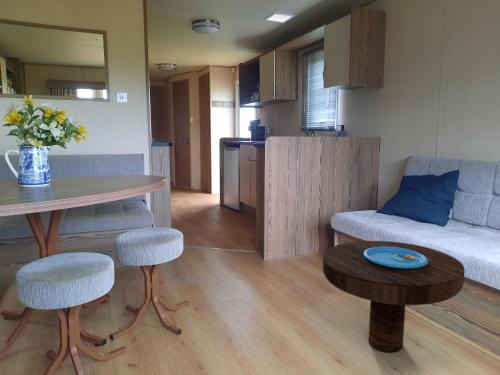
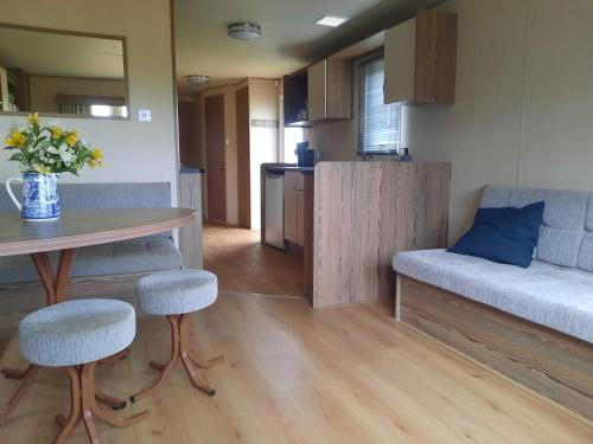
- side table [322,240,466,354]
